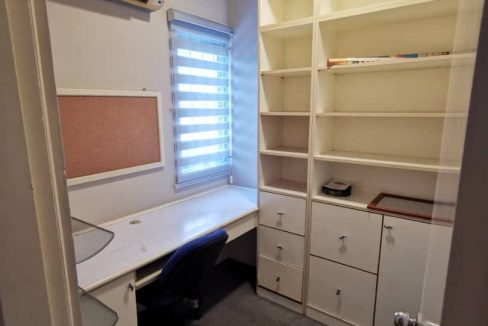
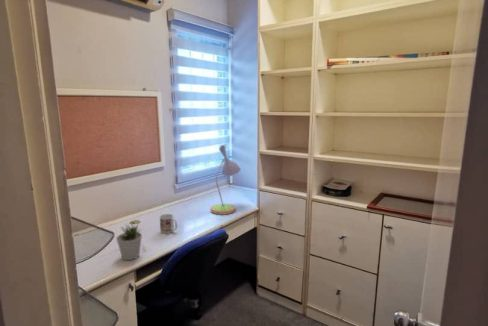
+ mug [159,213,178,234]
+ desk lamp [209,144,242,215]
+ potted plant [115,221,143,261]
